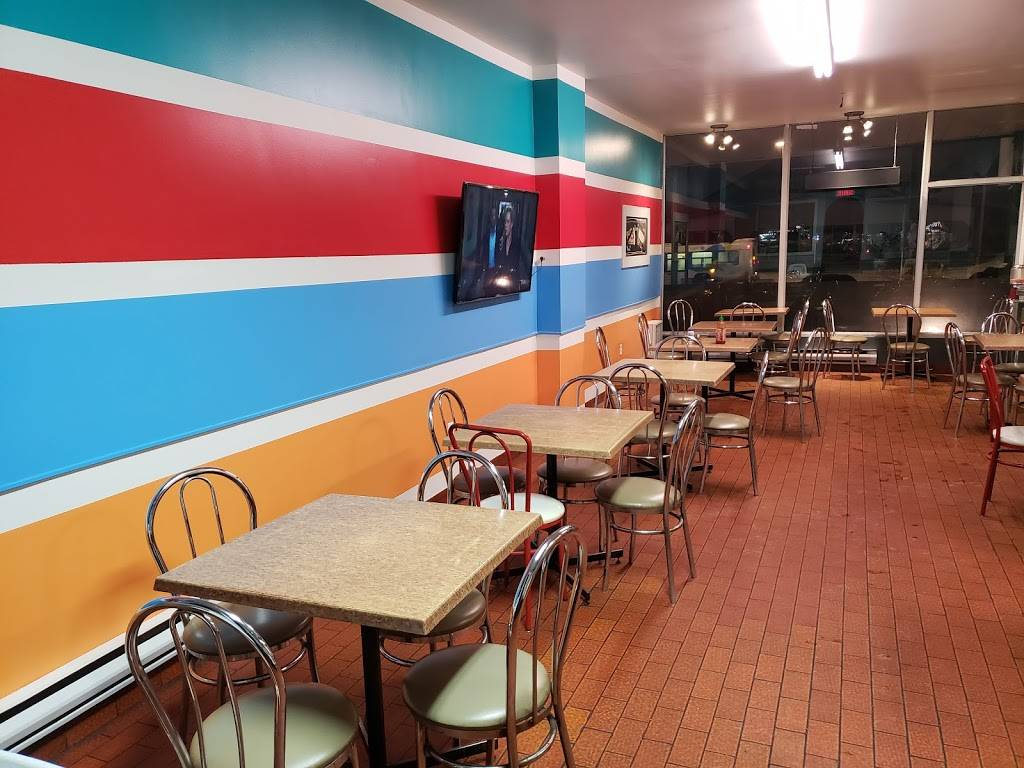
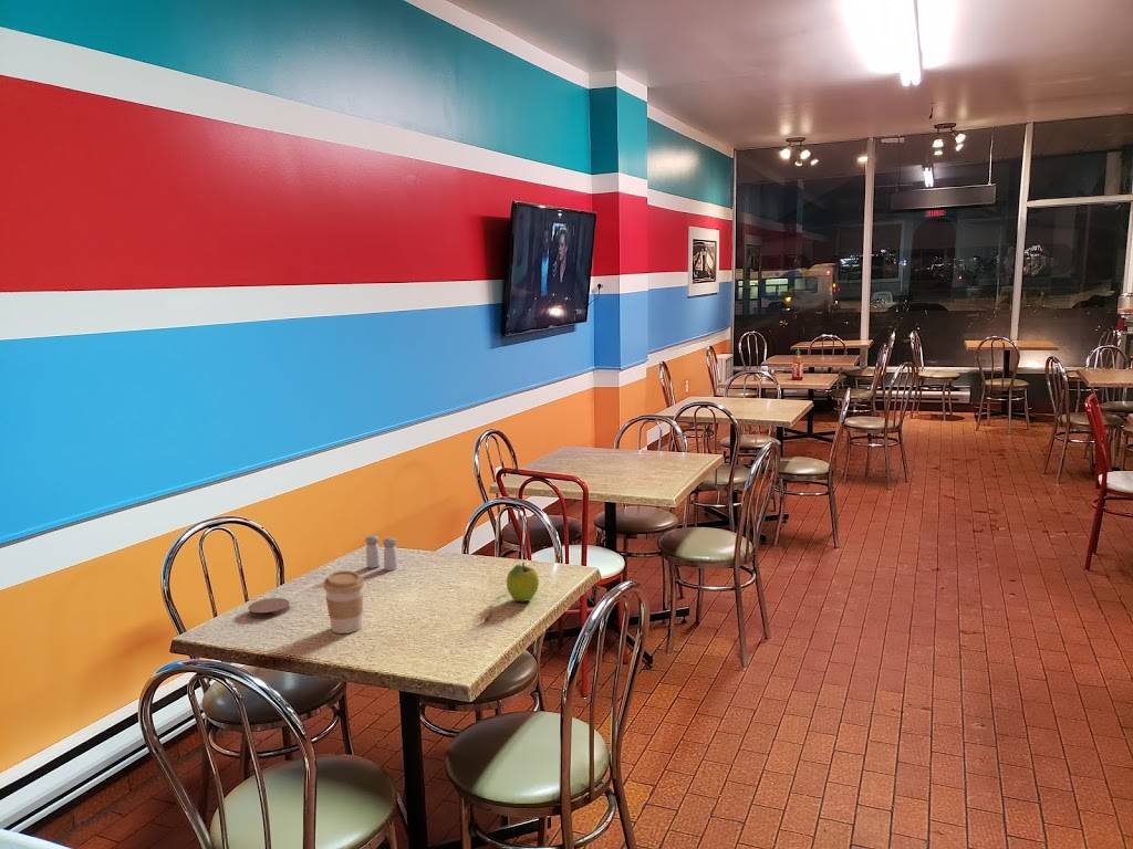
+ coaster [247,597,291,619]
+ fruit [506,562,540,602]
+ salt and pepper shaker [364,534,398,572]
+ coffee cup [322,569,366,635]
